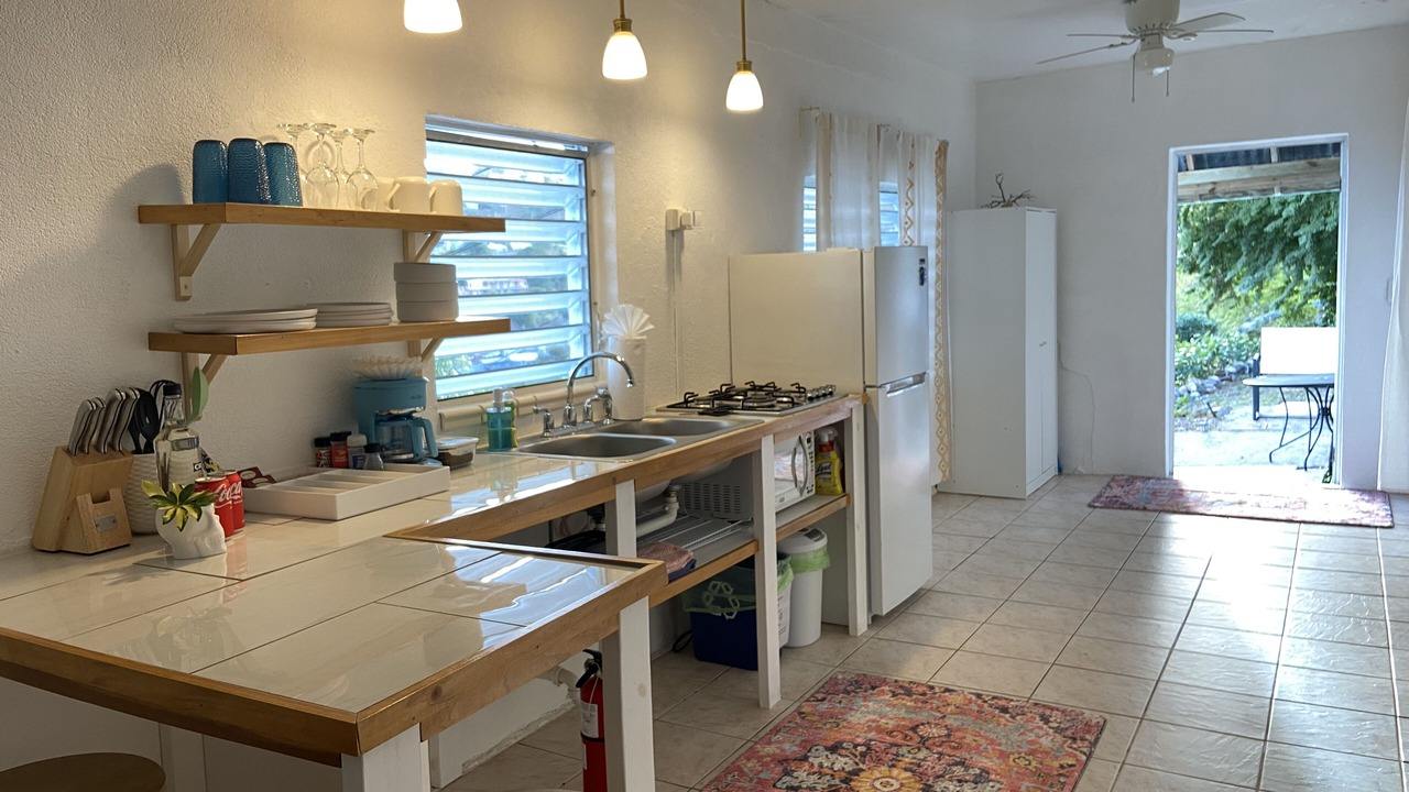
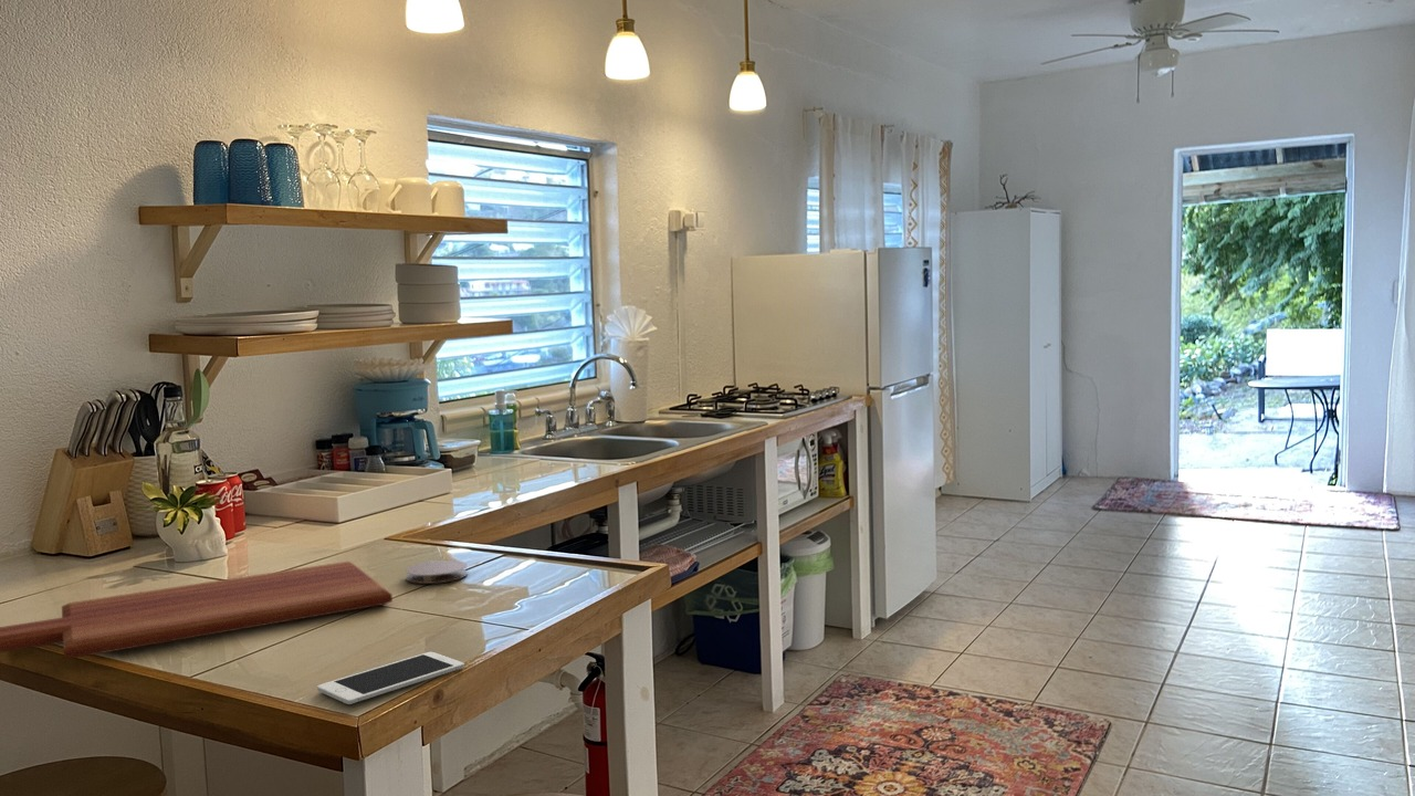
+ cutting board [0,561,394,659]
+ coaster [405,559,469,585]
+ cell phone [316,651,465,705]
